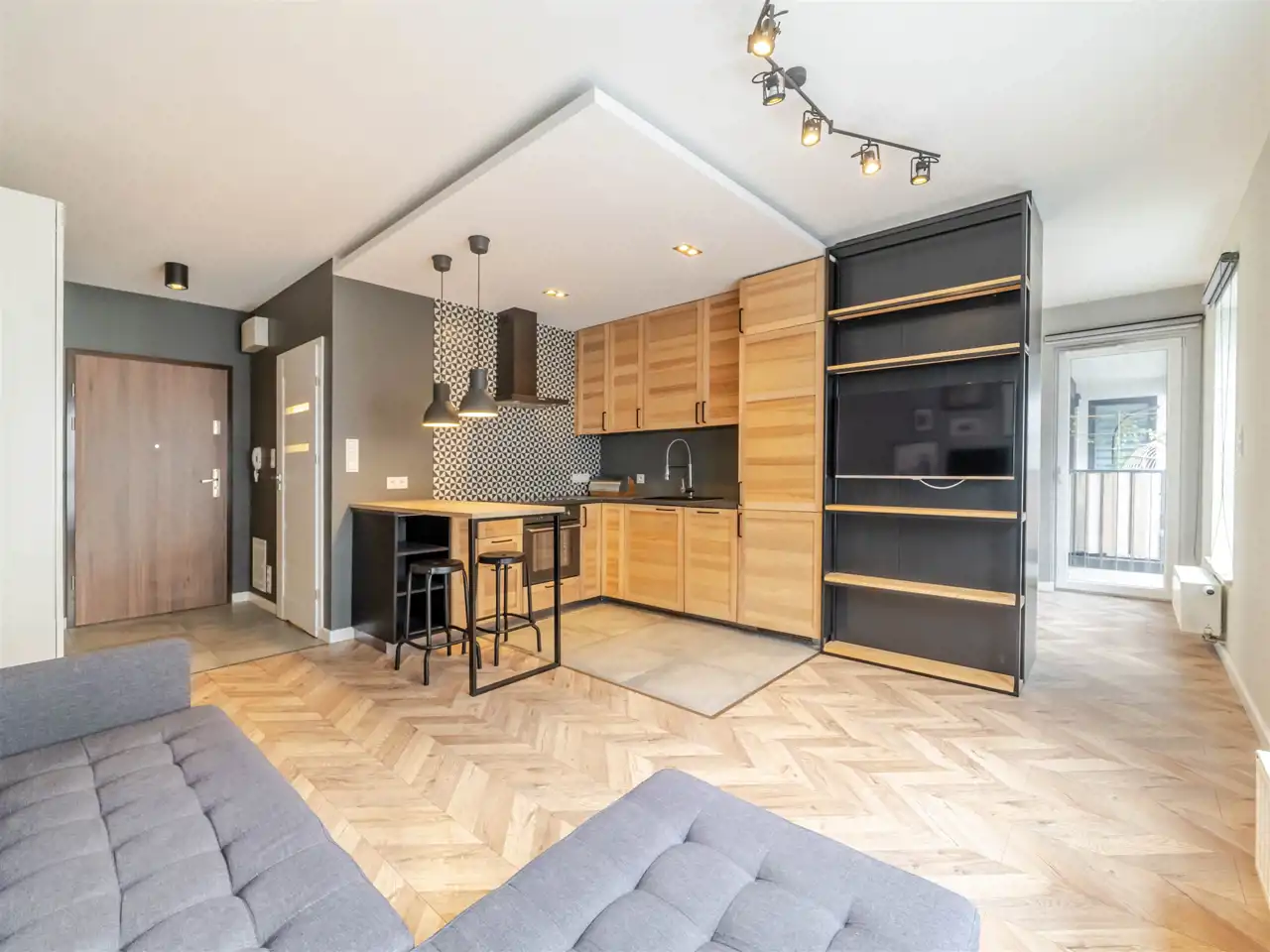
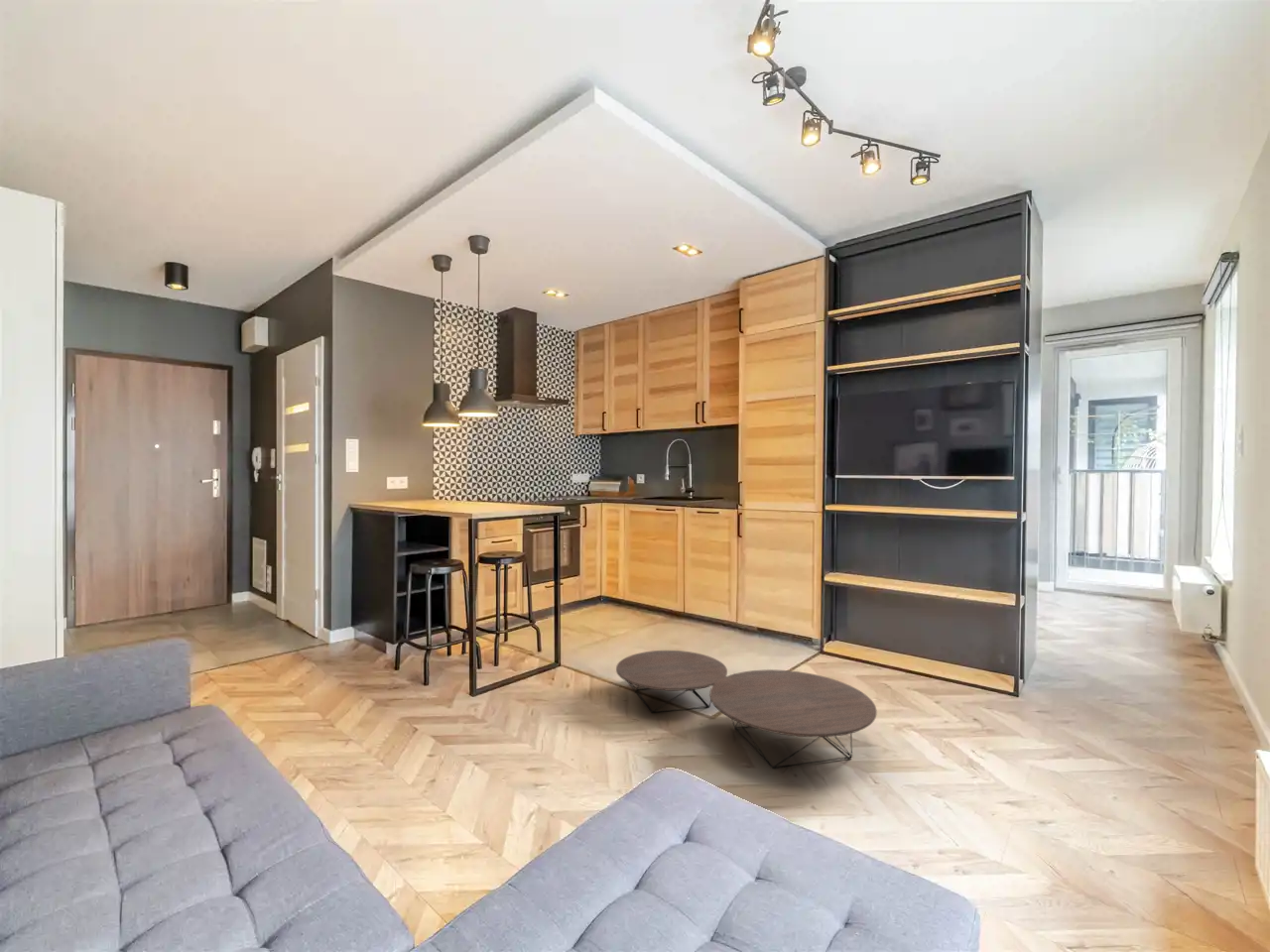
+ coffee table [615,650,878,770]
